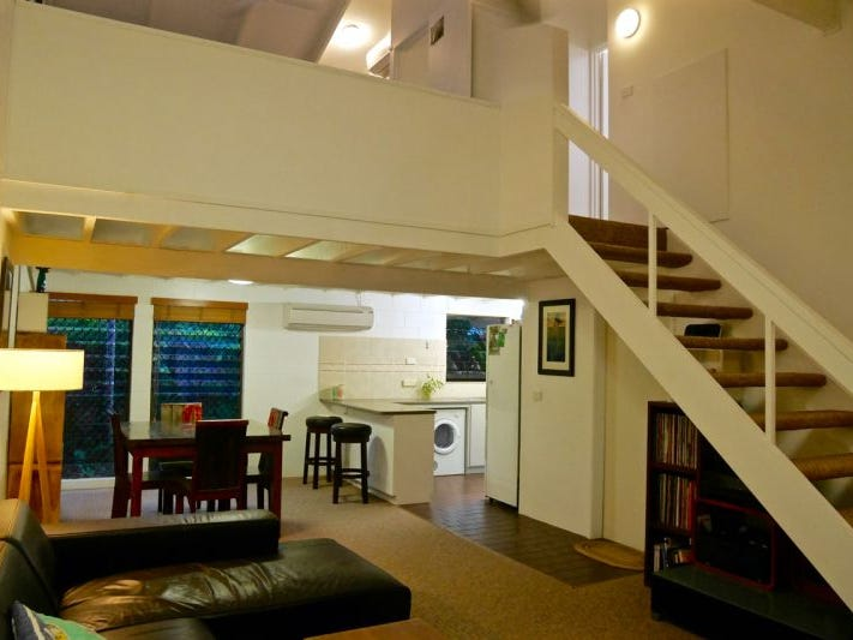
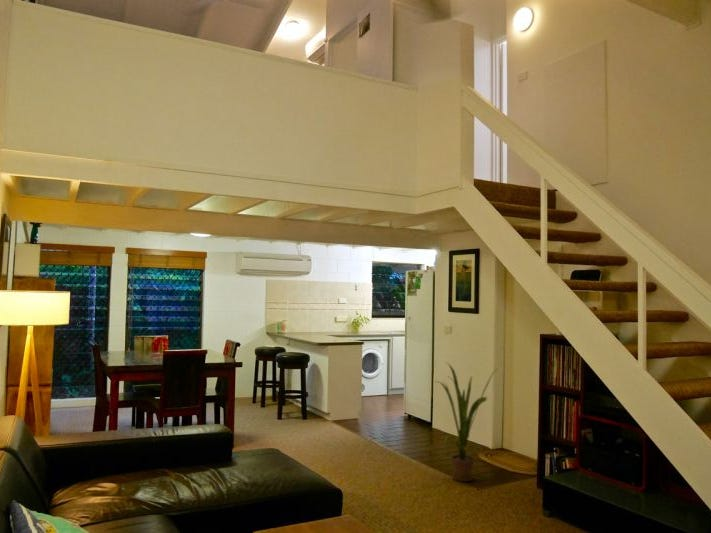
+ house plant [434,360,498,483]
